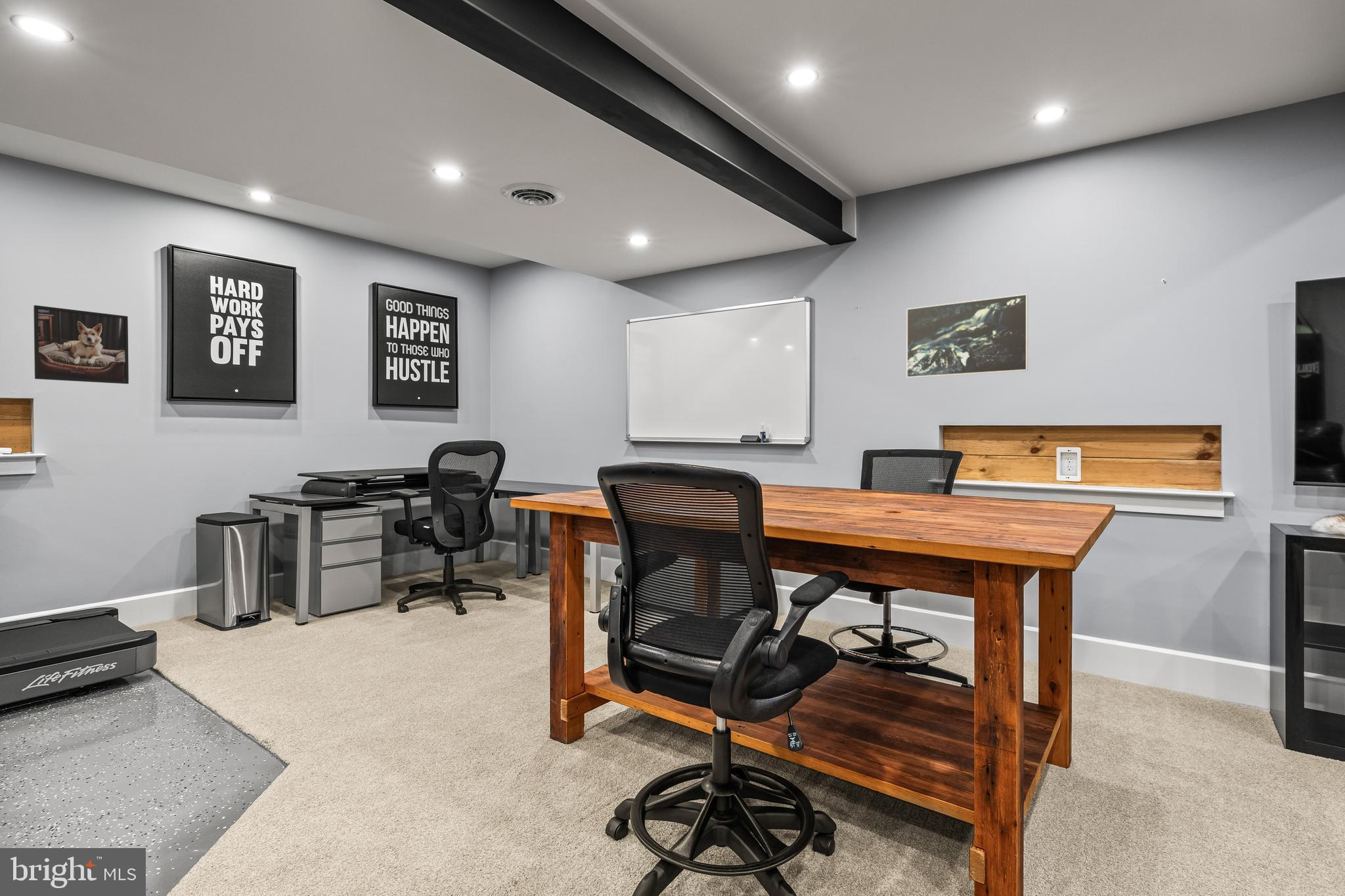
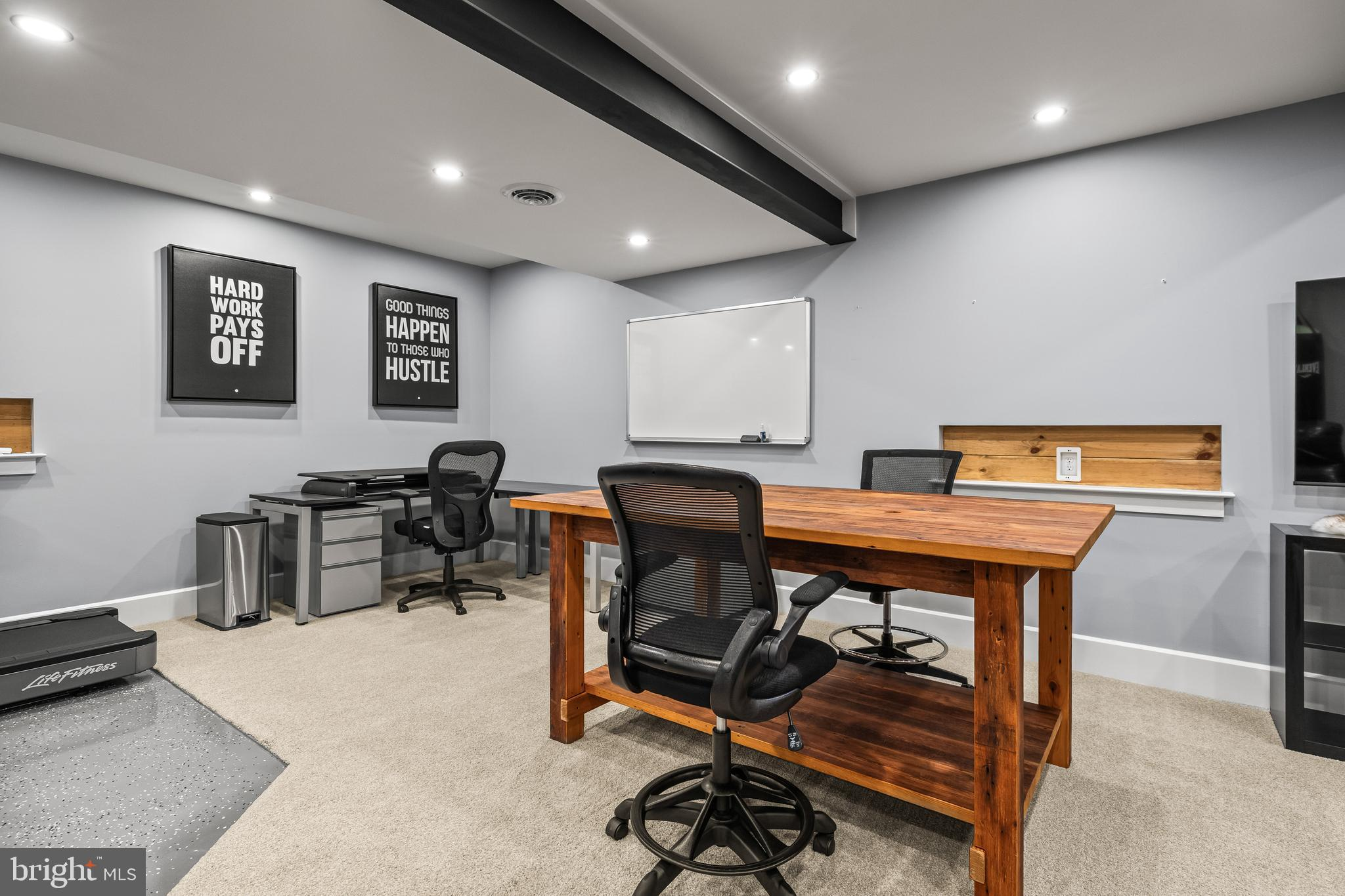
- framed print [33,305,129,385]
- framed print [906,293,1028,379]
